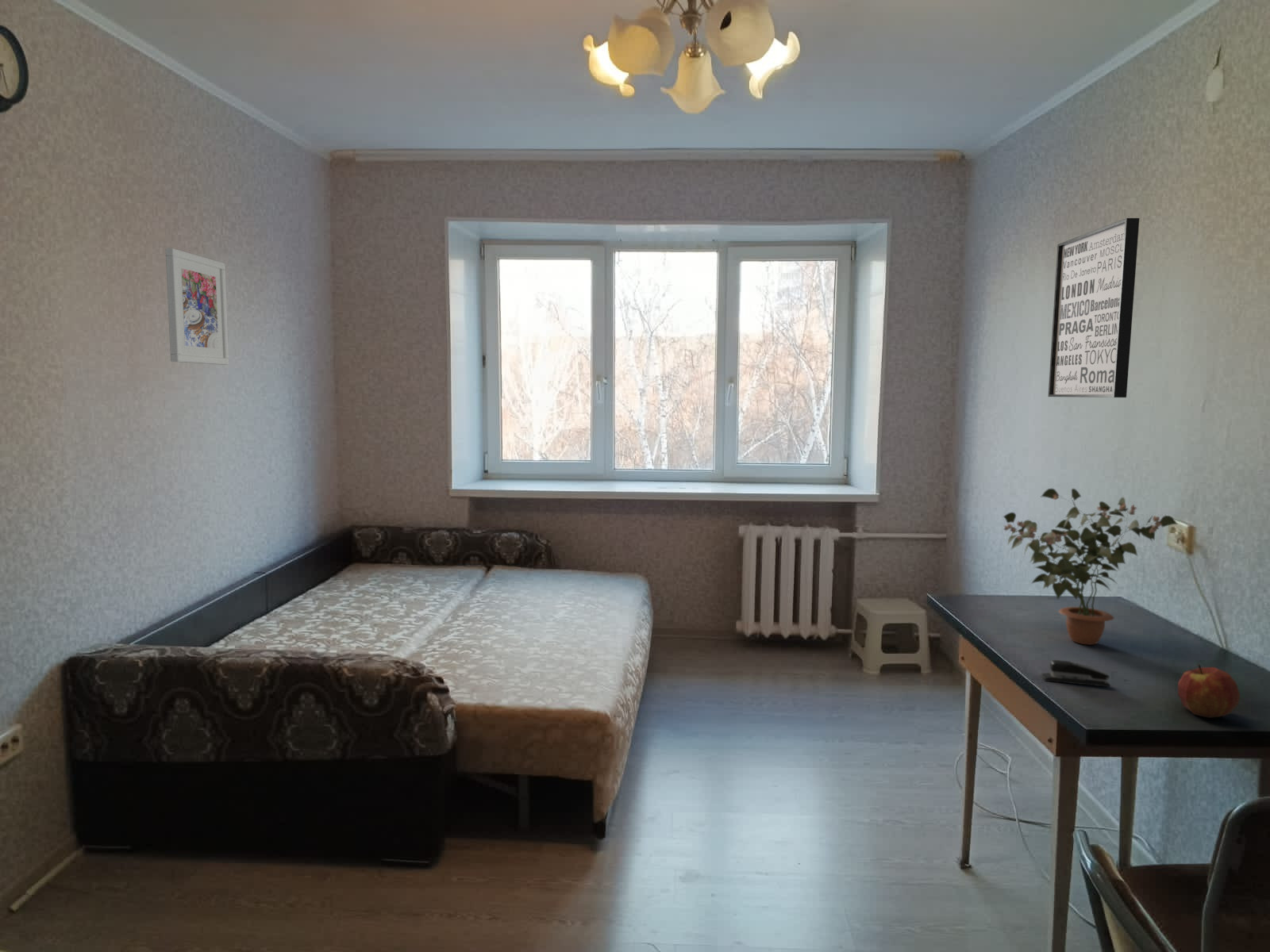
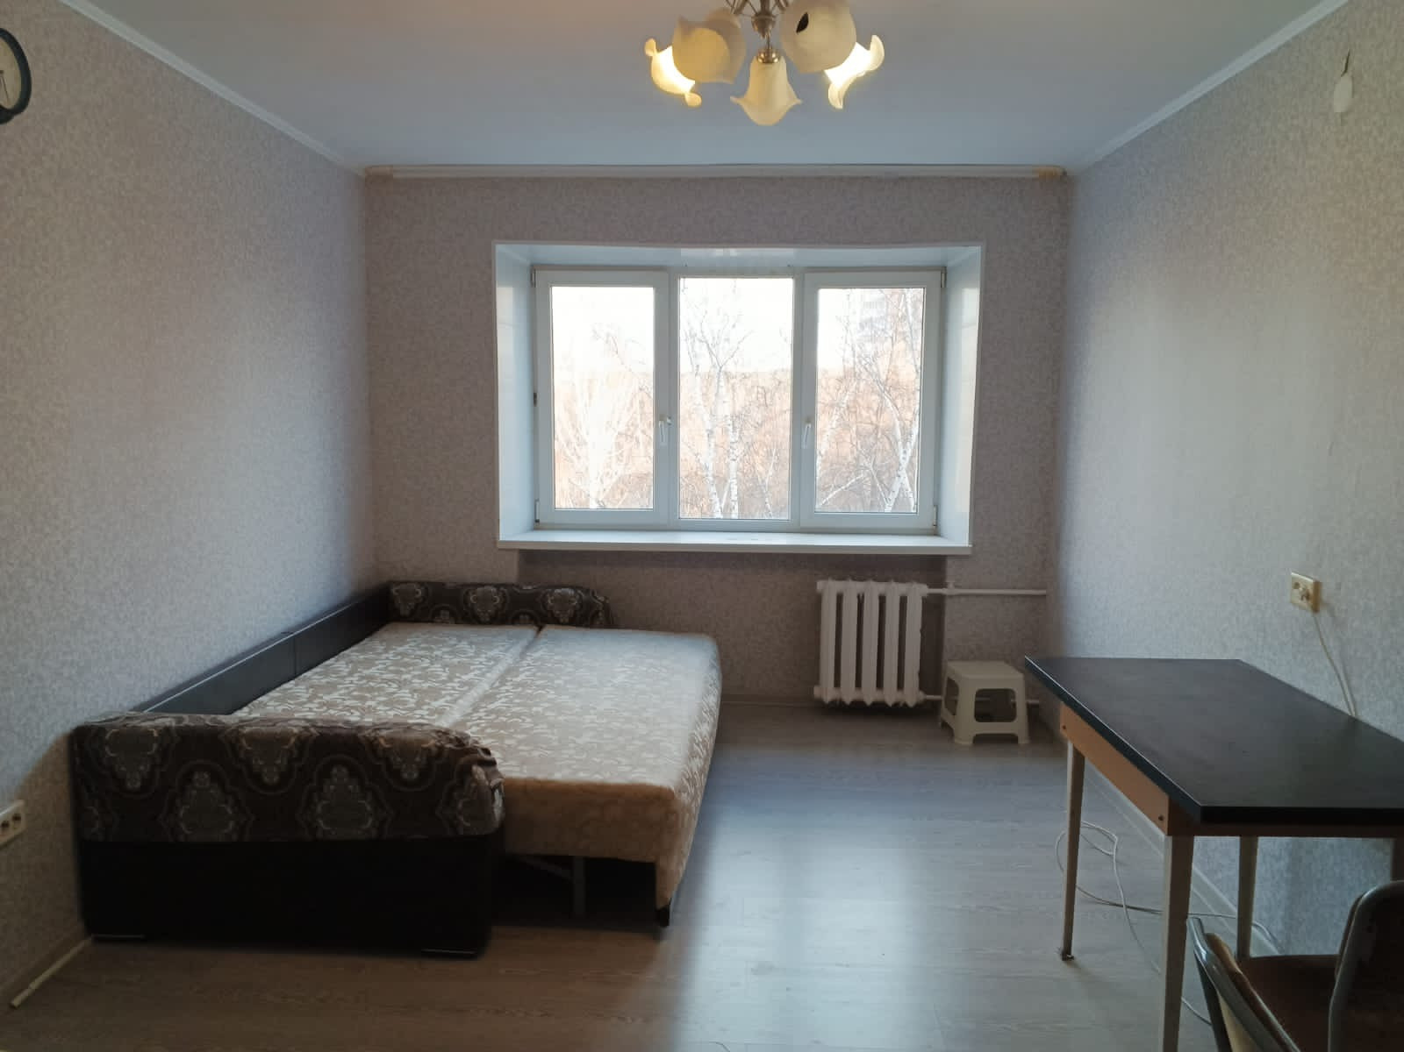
- potted plant [1002,488,1178,646]
- apple [1177,663,1241,719]
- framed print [164,248,229,366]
- stapler [1041,659,1111,688]
- wall art [1048,217,1140,398]
